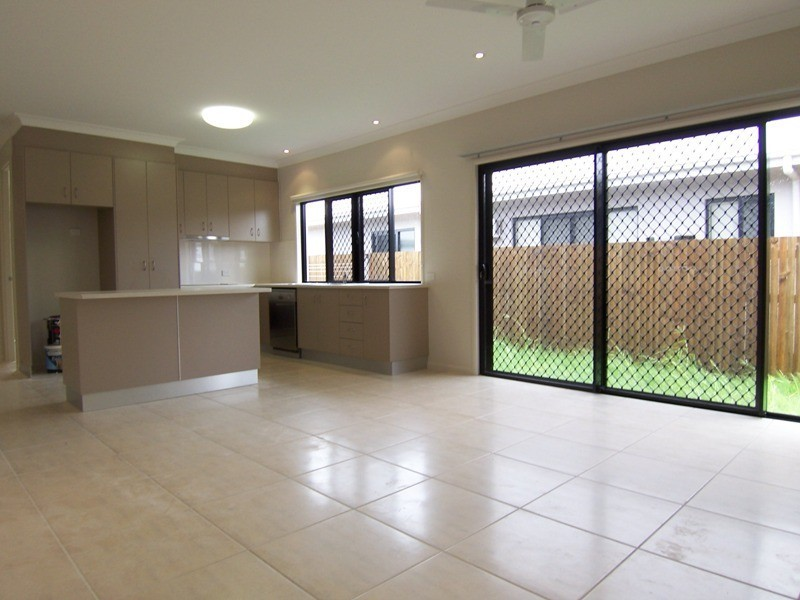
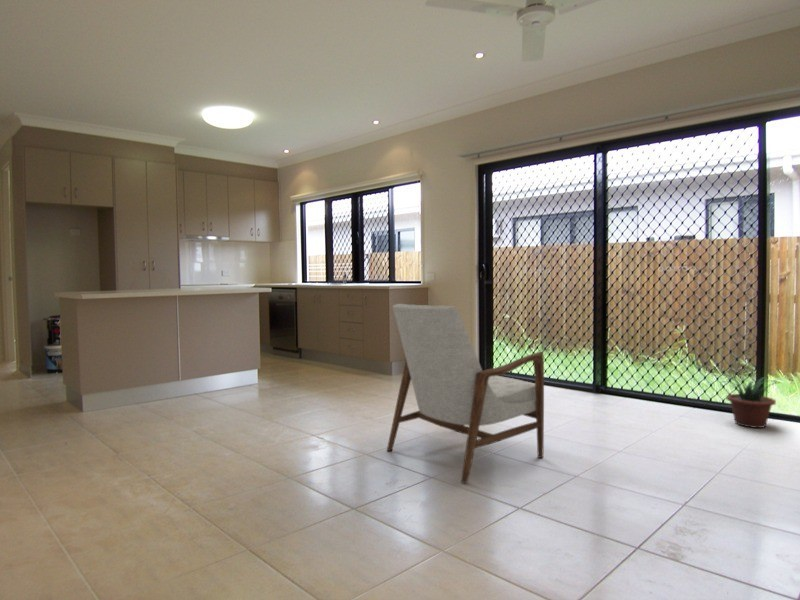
+ armchair [386,303,545,484]
+ potted plant [720,374,782,429]
